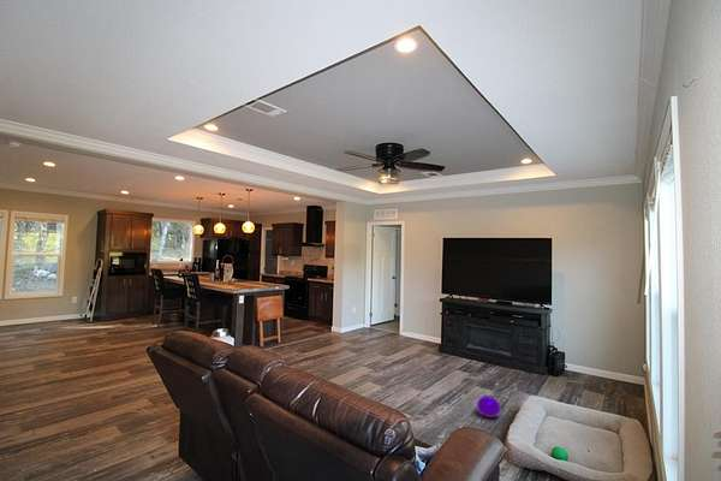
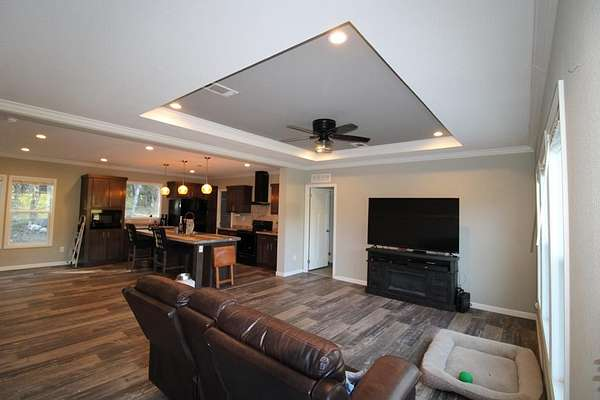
- ball [476,393,502,418]
